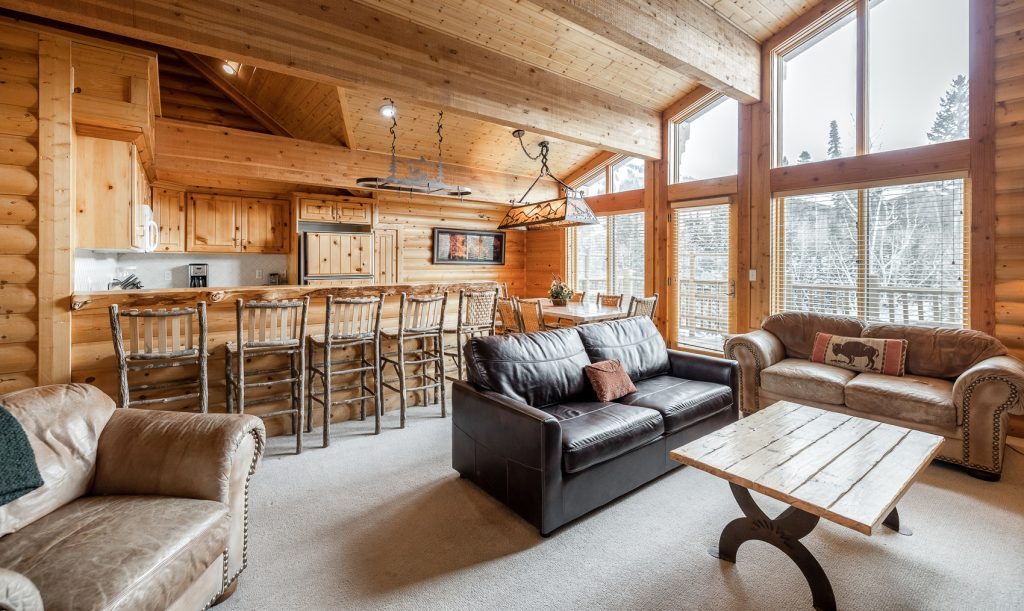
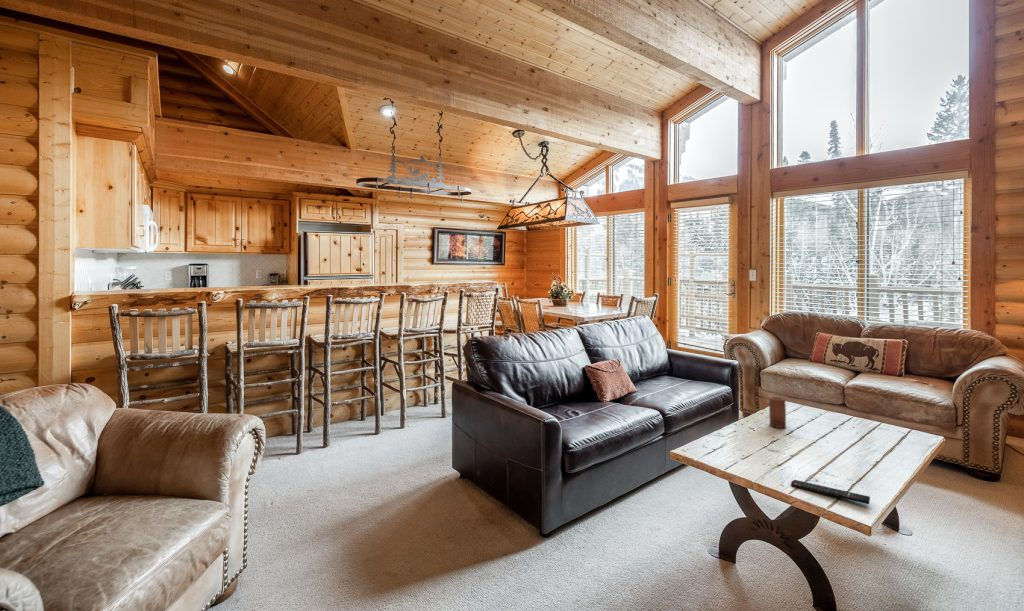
+ candle [768,396,787,429]
+ remote control [790,479,871,505]
